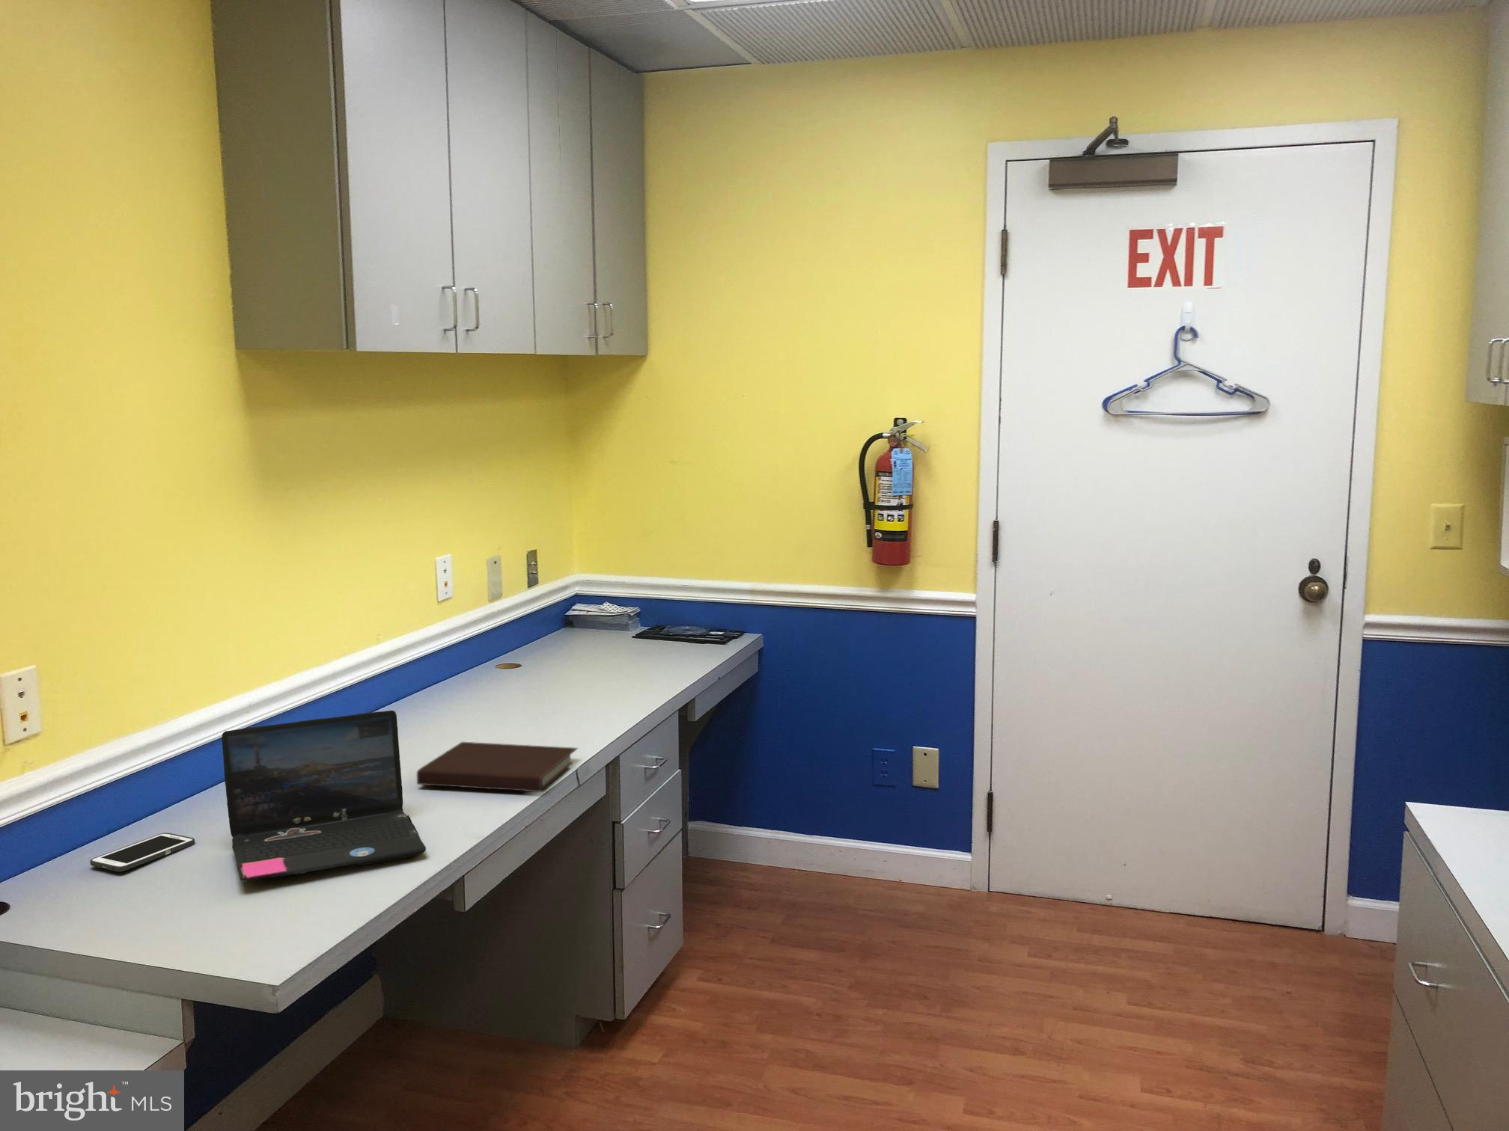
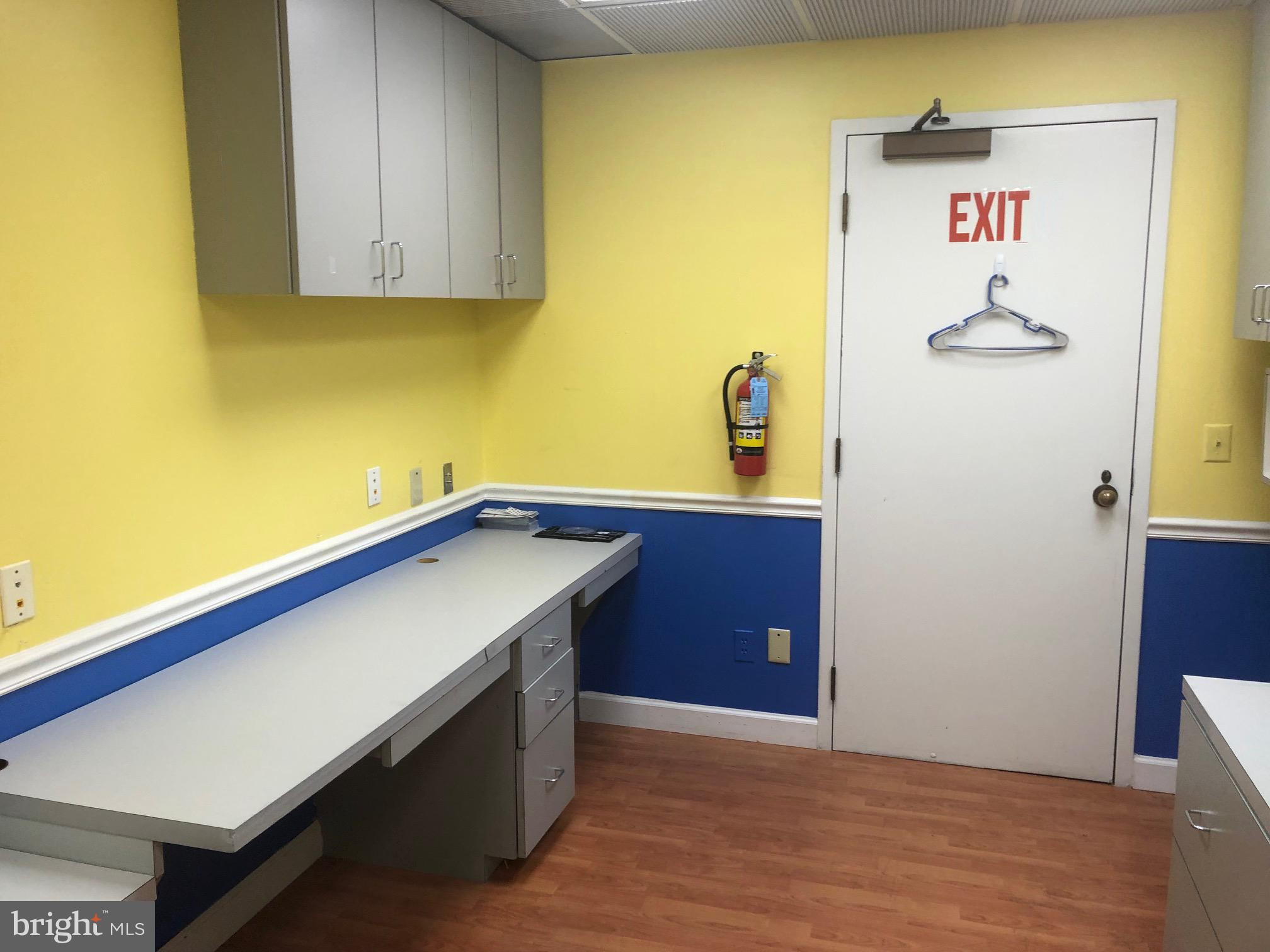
- cell phone [89,832,195,872]
- laptop [221,710,427,882]
- notebook [416,741,579,792]
